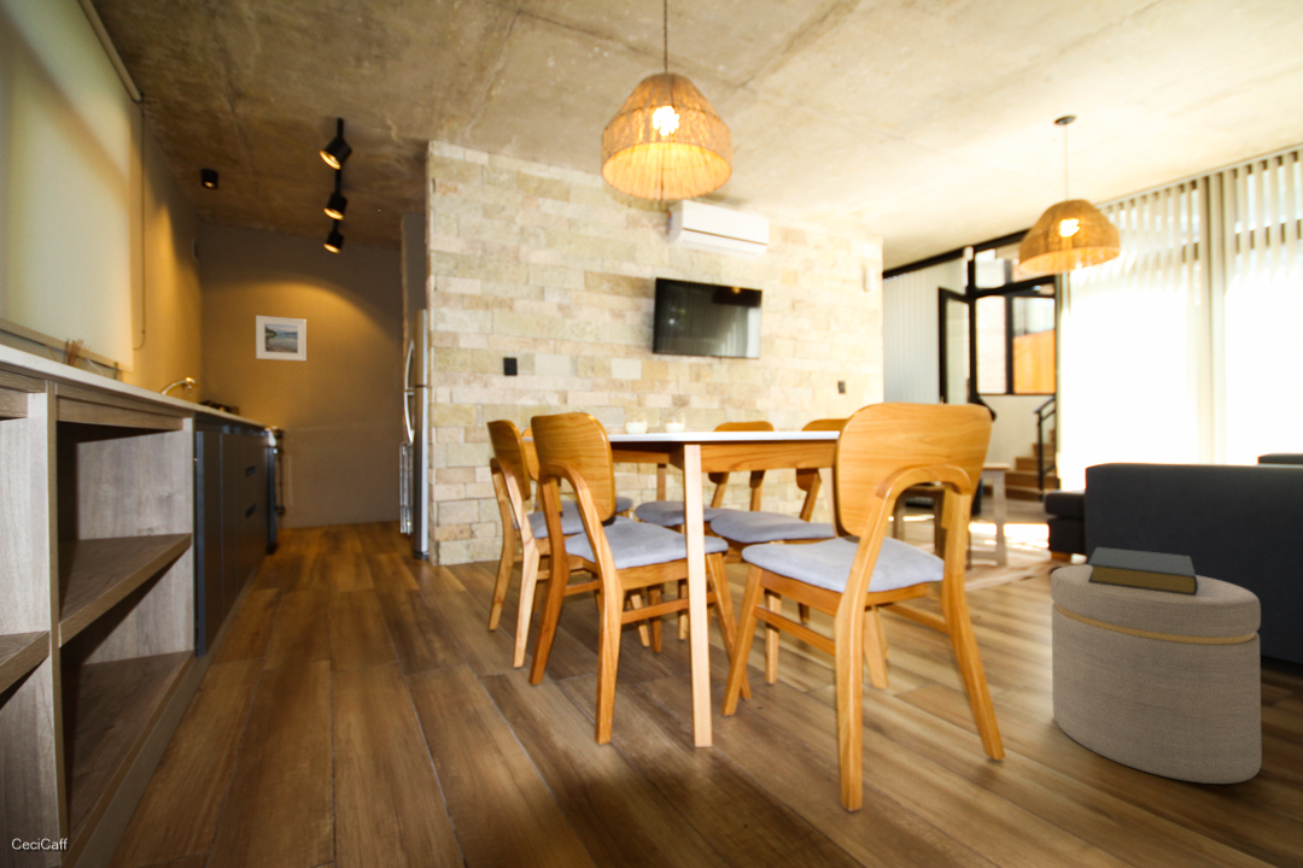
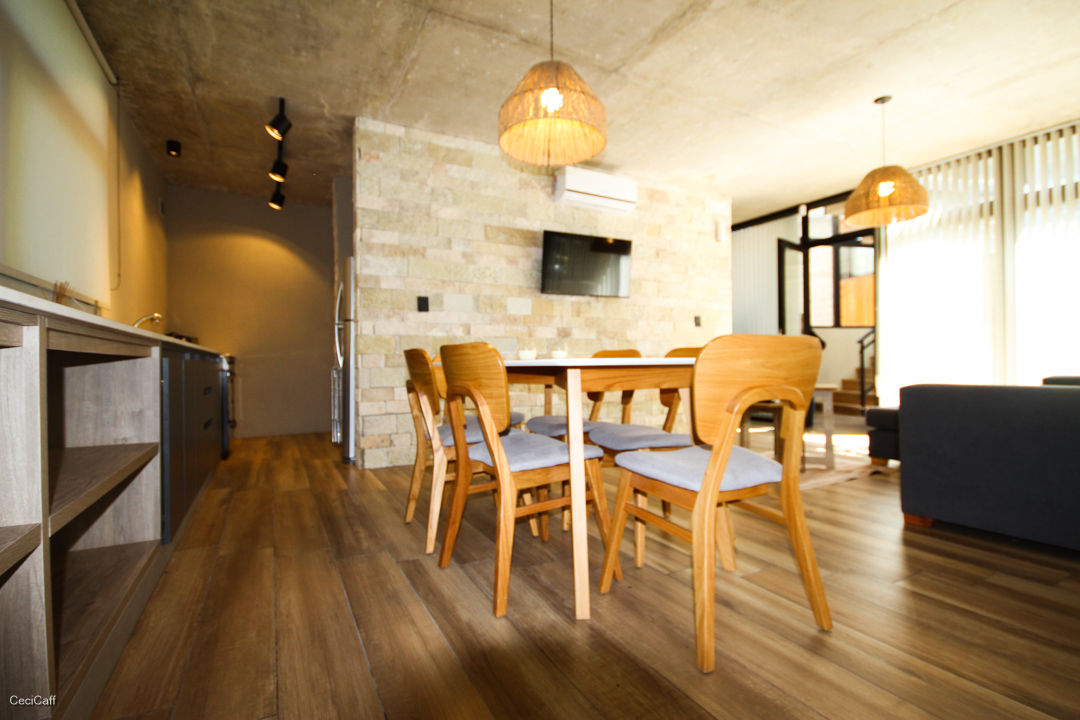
- ottoman [1050,563,1262,785]
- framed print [255,315,308,362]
- hardback book [1087,546,1198,596]
